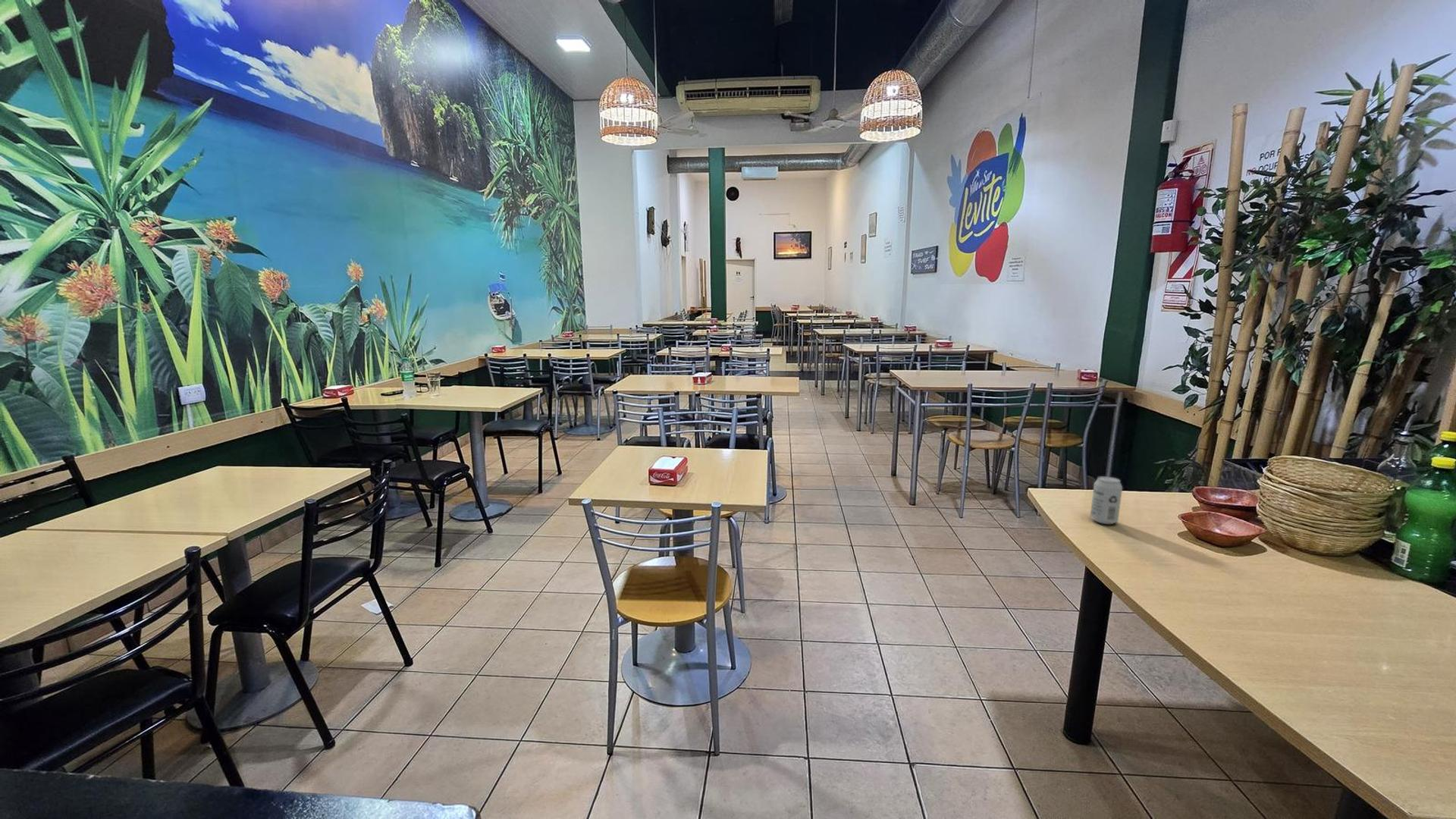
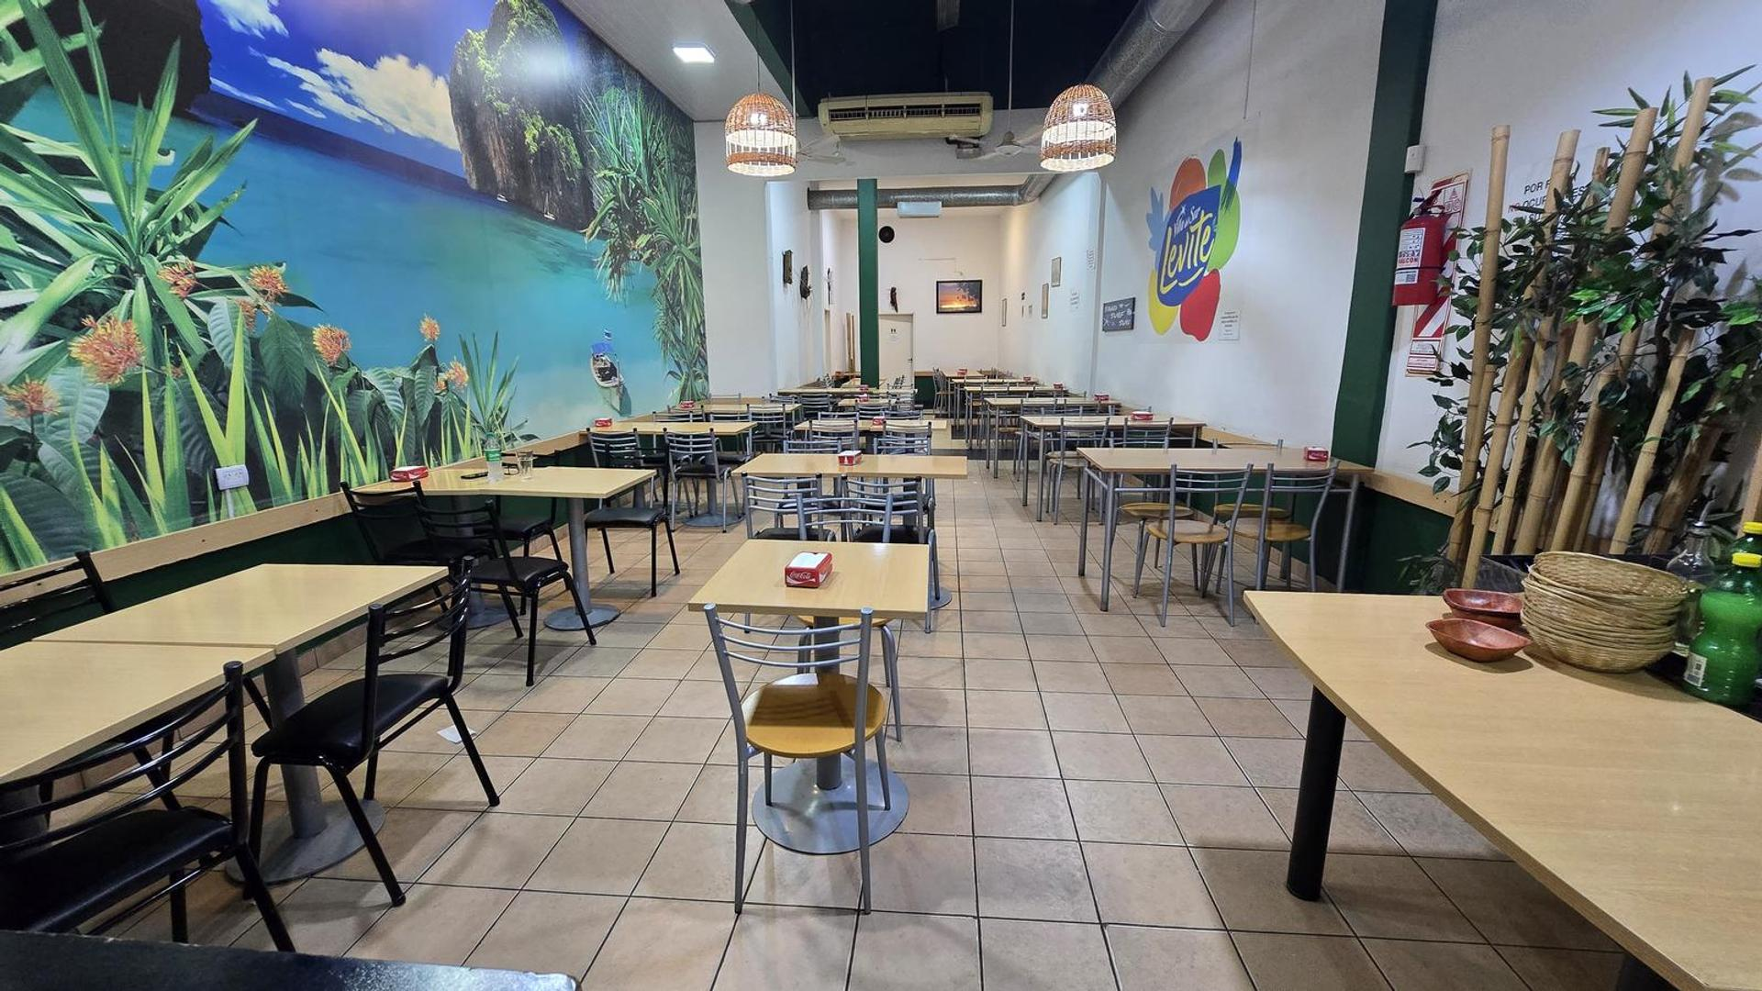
- beverage can [1090,475,1123,525]
